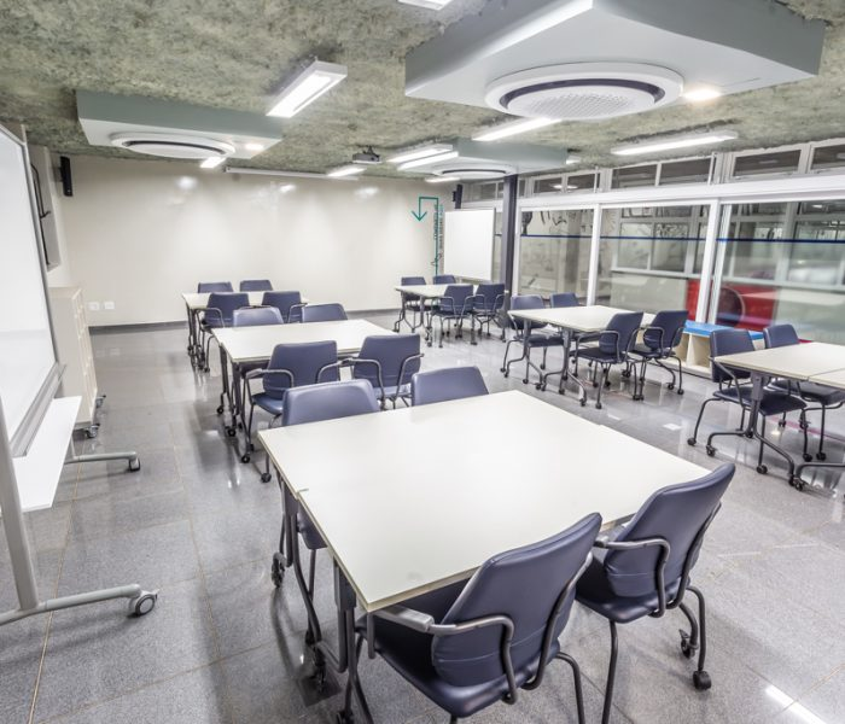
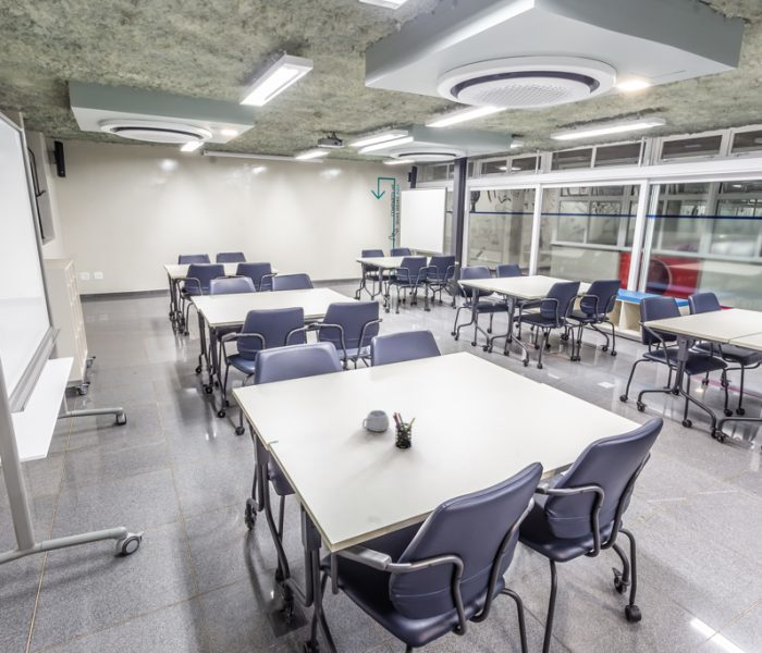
+ pen holder [392,411,417,449]
+ mug [361,409,391,432]
